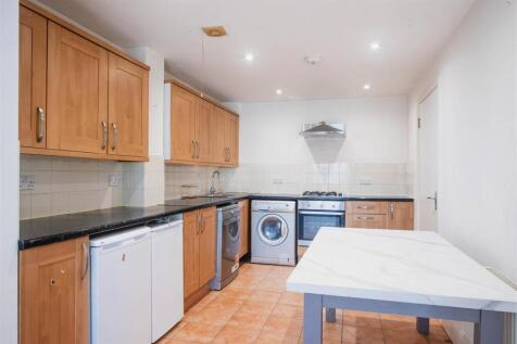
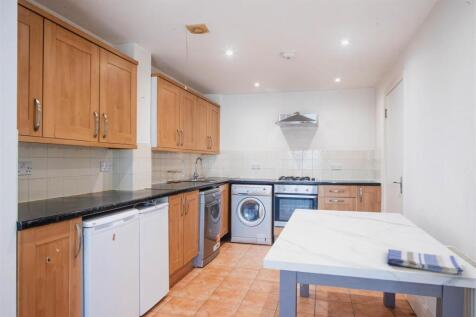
+ dish towel [386,248,466,276]
